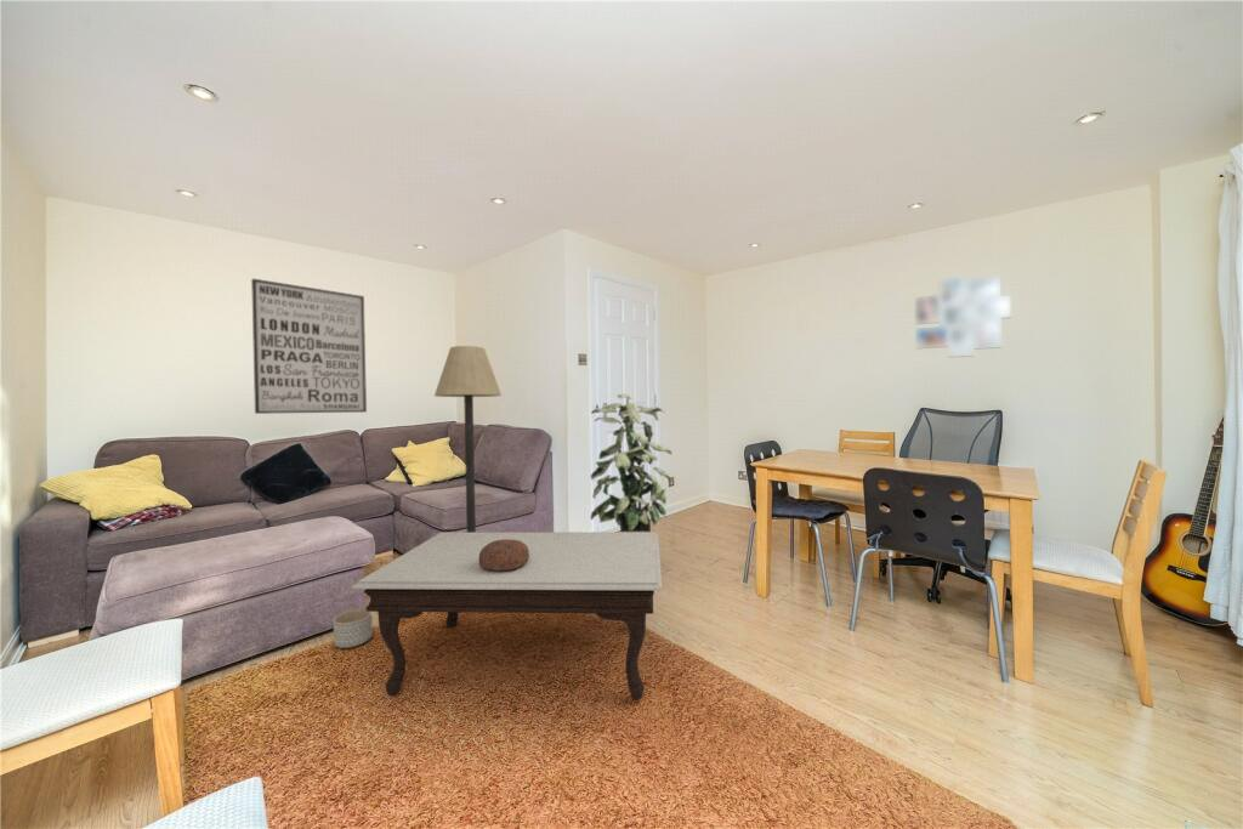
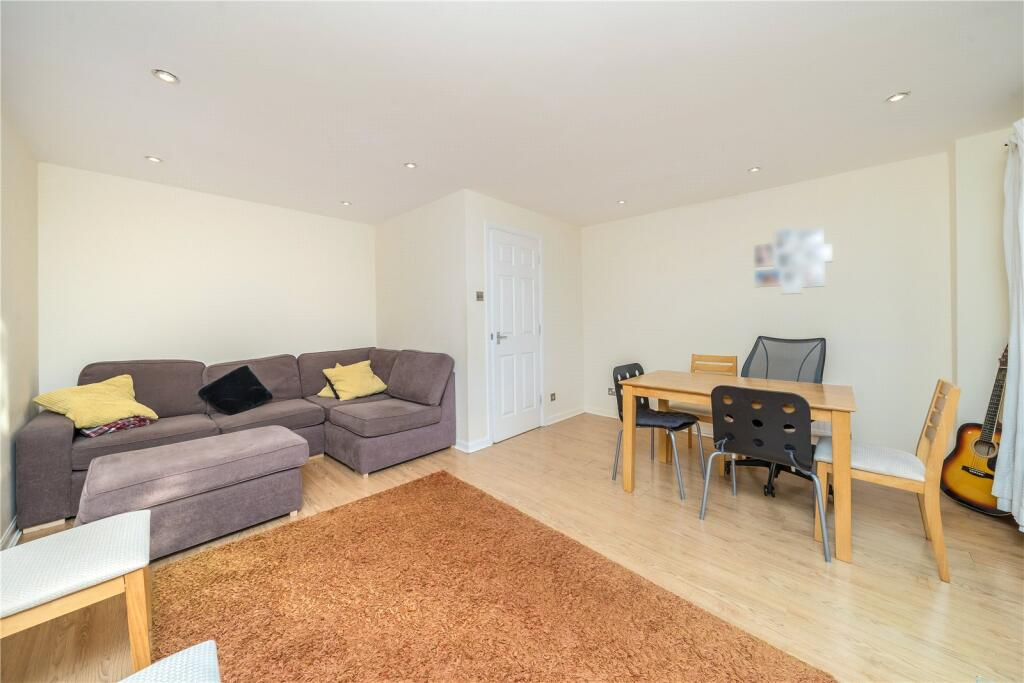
- indoor plant [590,393,675,532]
- planter [333,608,374,649]
- decorative bowl [479,539,529,572]
- wall art [250,278,368,415]
- coffee table [350,530,664,700]
- floor lamp [433,345,503,533]
